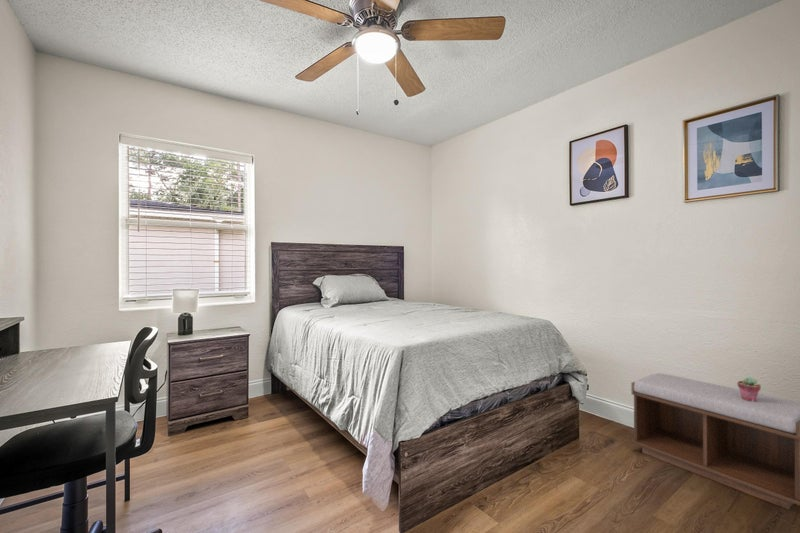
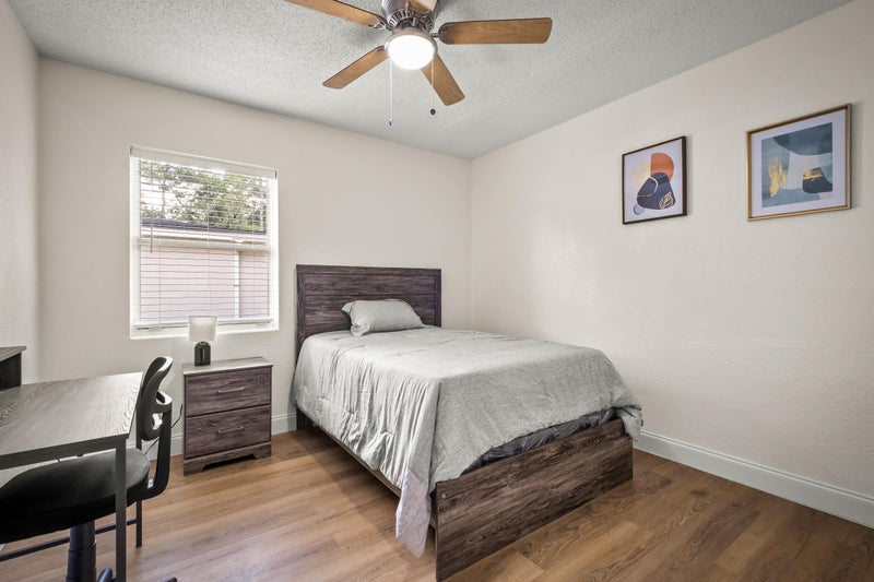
- potted succulent [736,376,762,402]
- bench [631,372,800,511]
